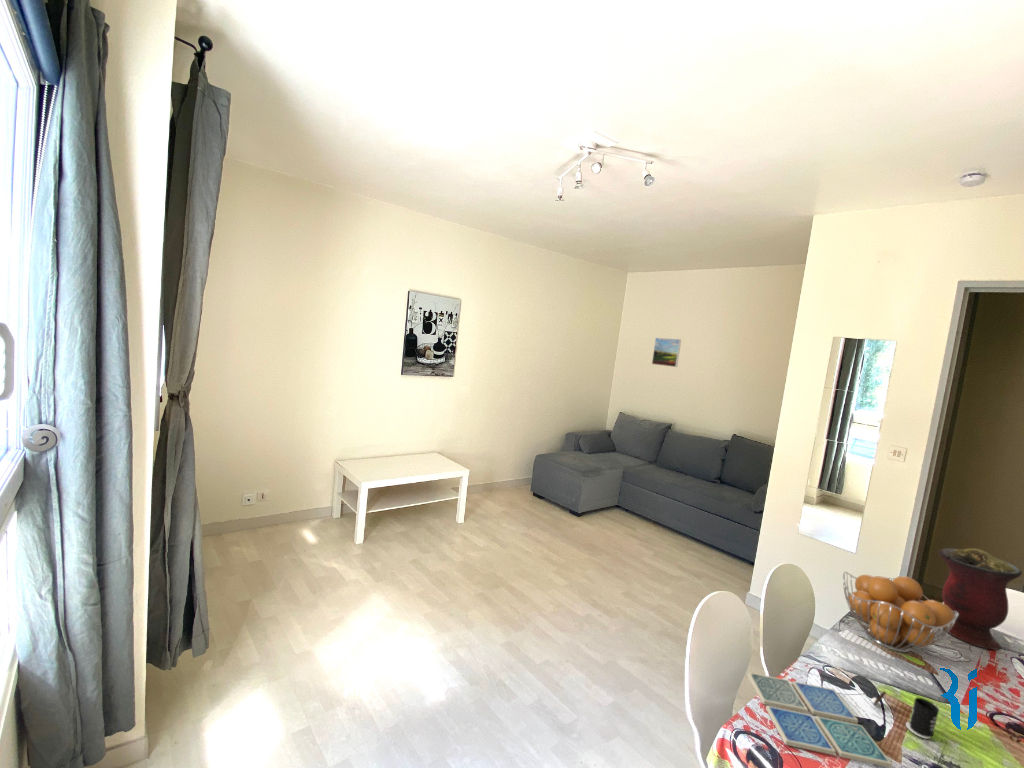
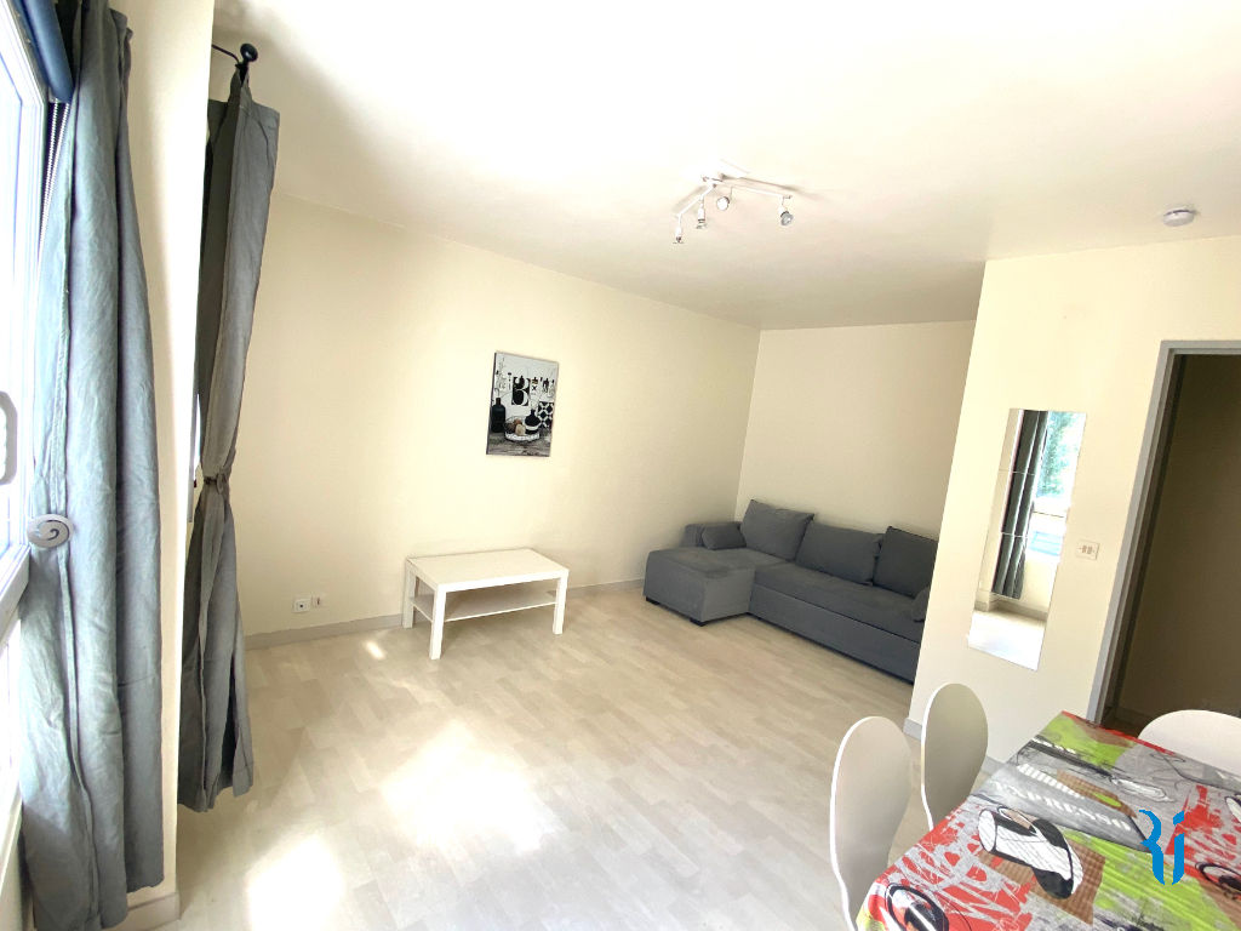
- mug [870,690,940,740]
- vase [937,547,1023,651]
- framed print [651,337,682,368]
- fruit basket [842,571,959,653]
- drink coaster [747,671,893,768]
